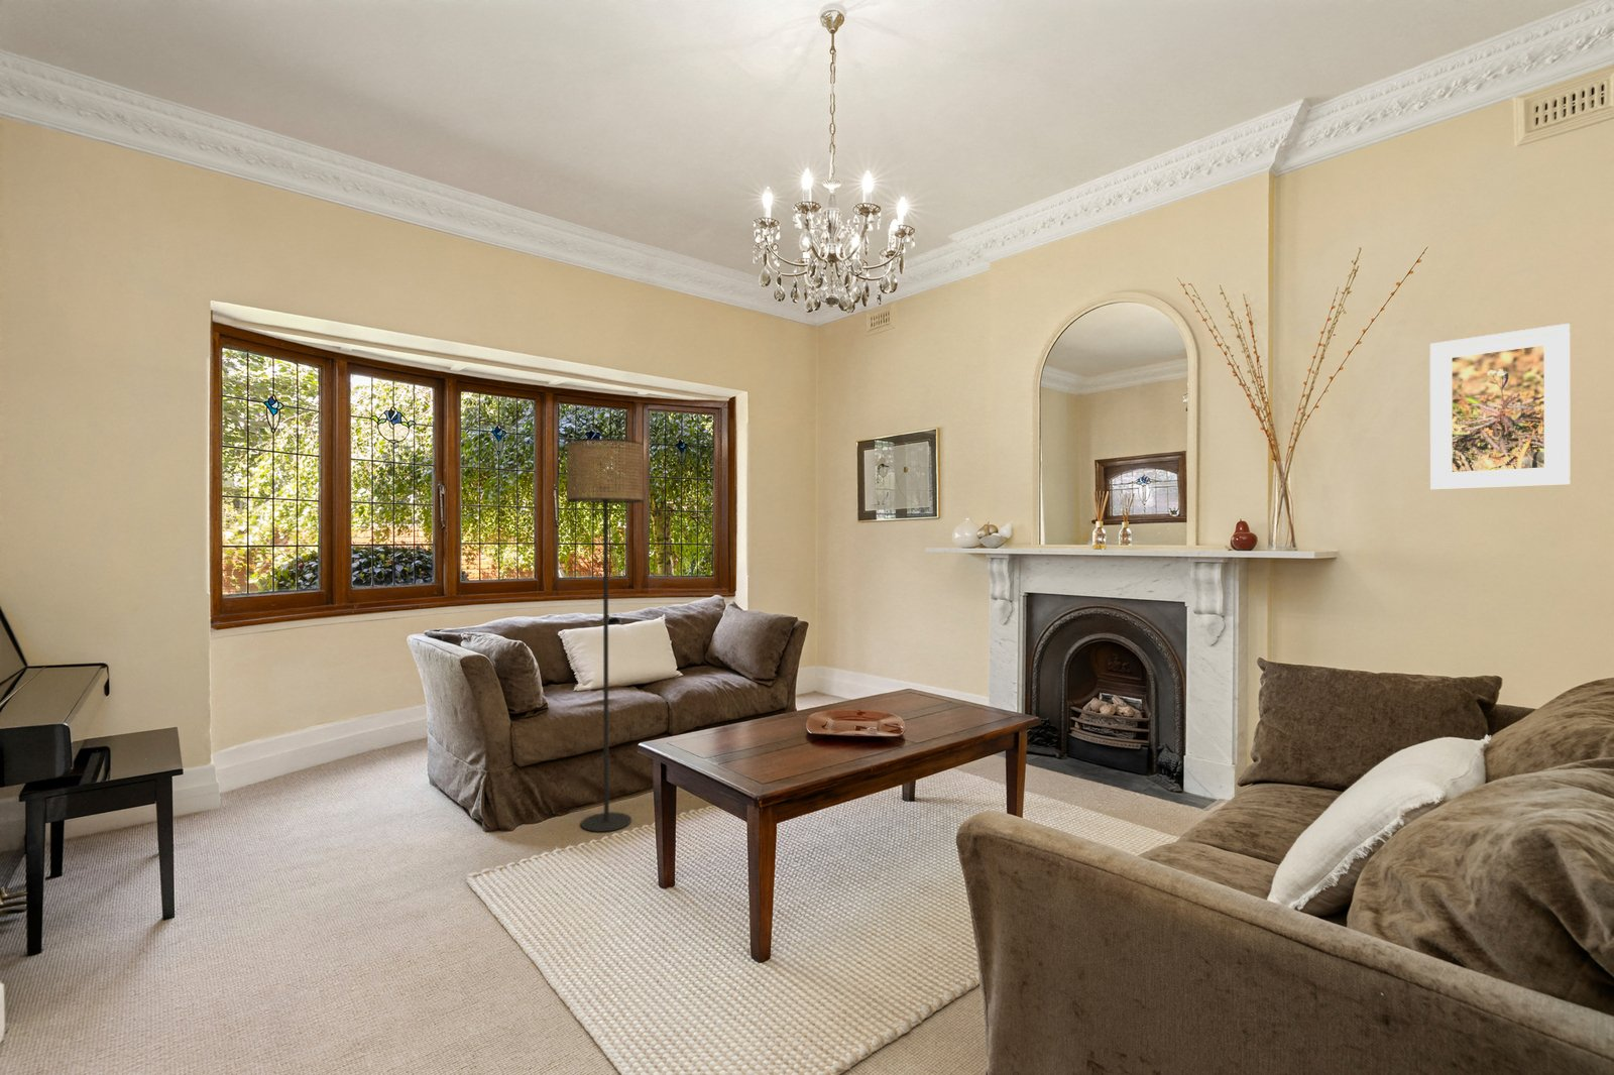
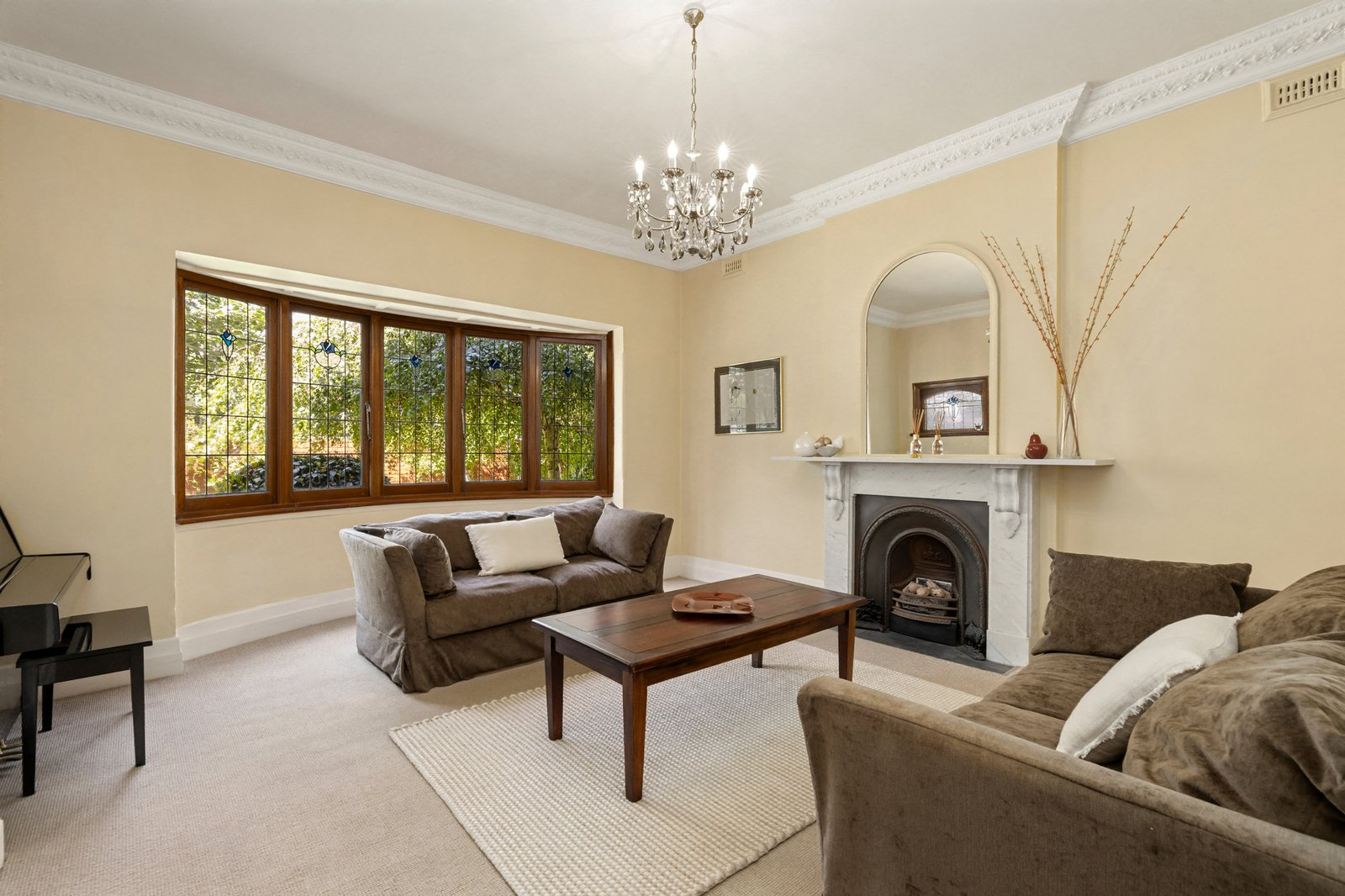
- floor lamp [566,438,644,833]
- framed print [1429,323,1571,491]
